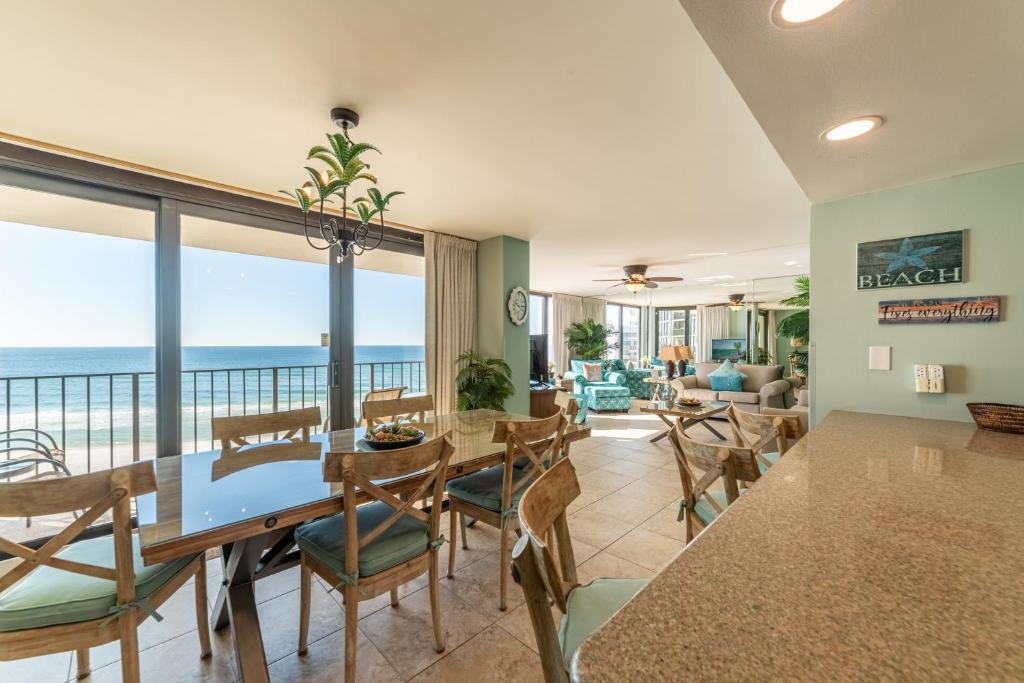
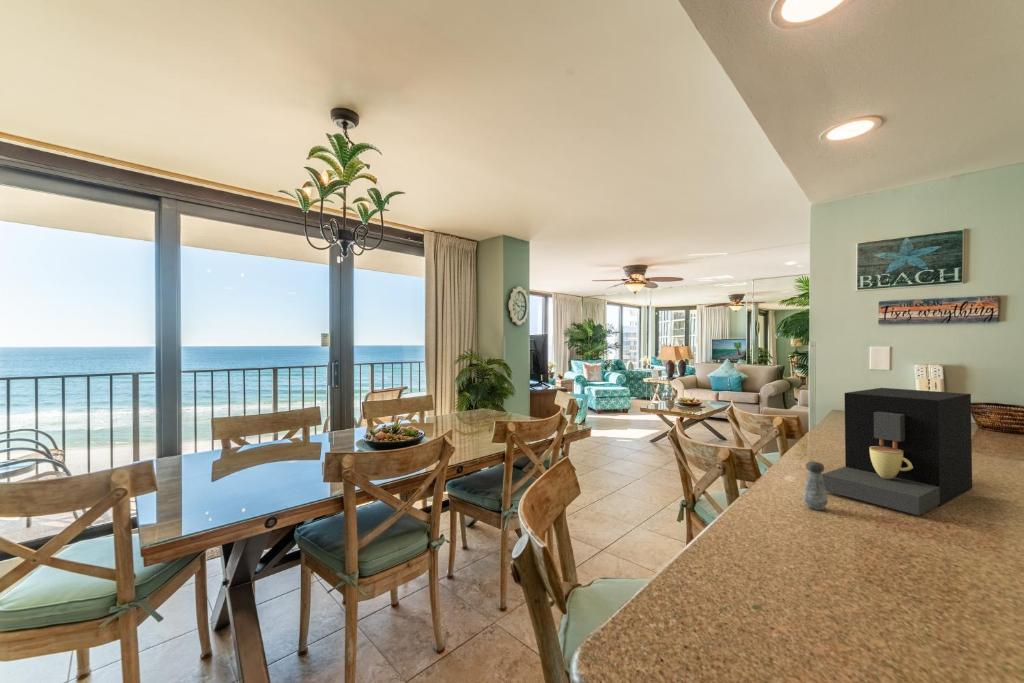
+ salt shaker [802,461,829,511]
+ coffee maker [822,387,973,516]
